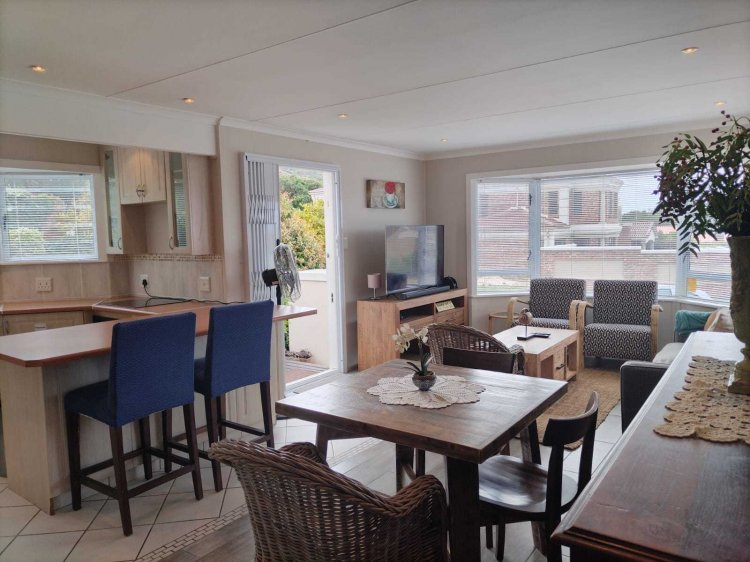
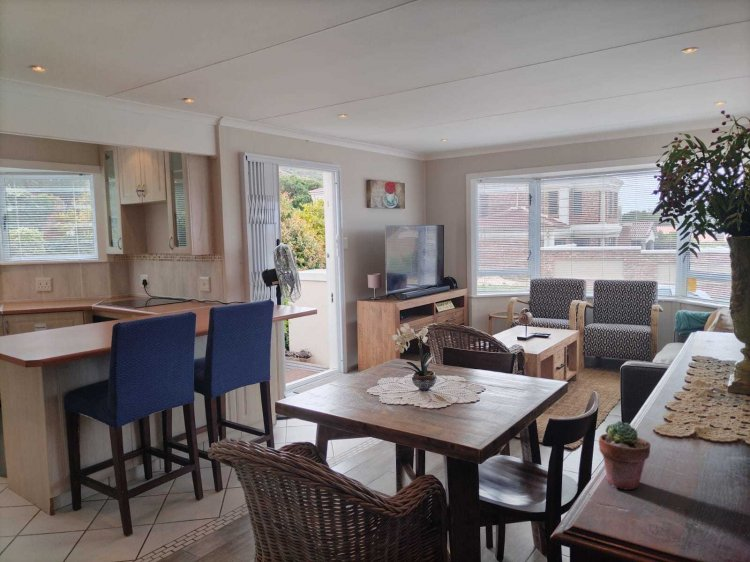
+ potted succulent [598,420,652,490]
